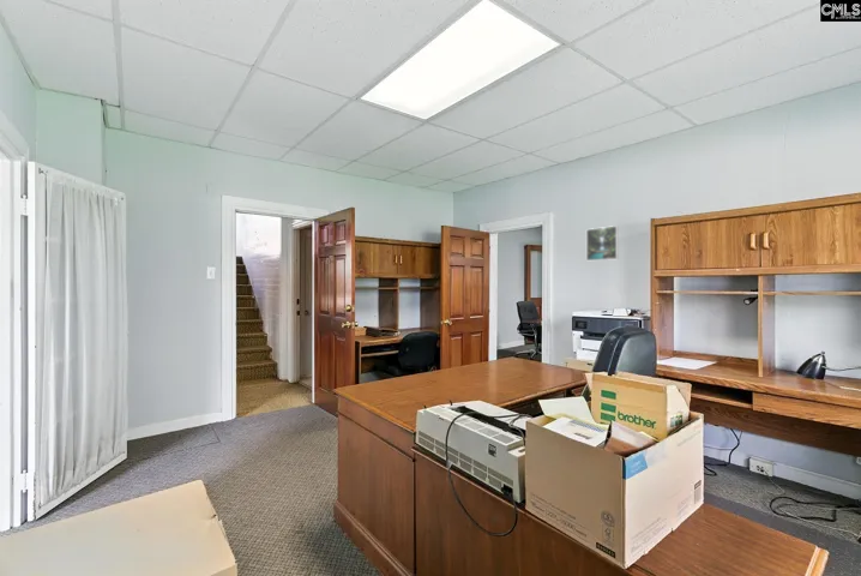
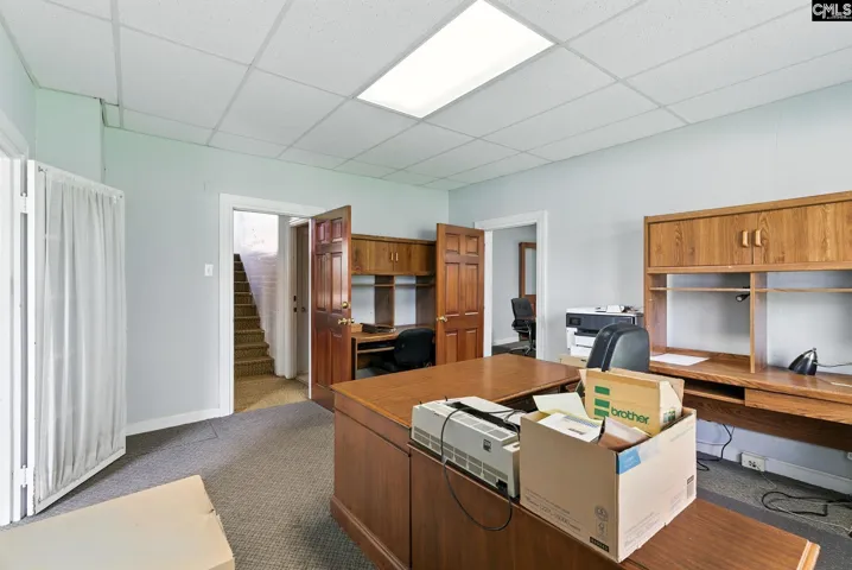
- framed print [585,224,620,262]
